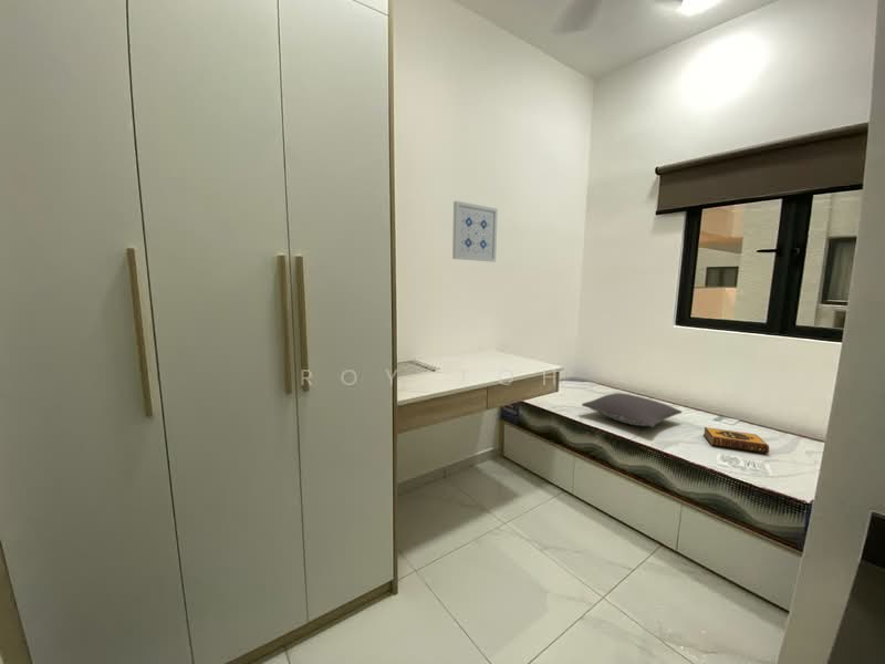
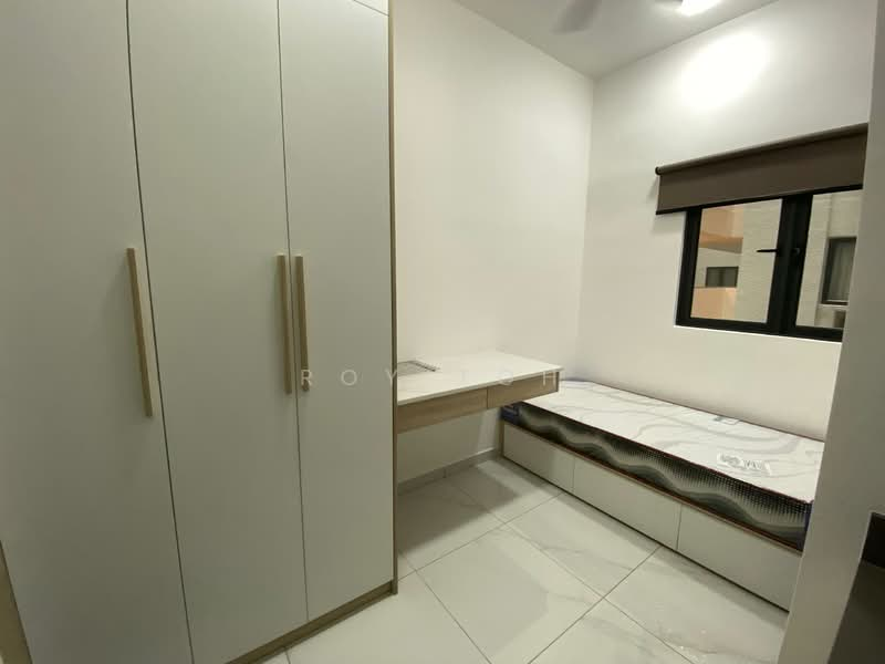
- wall art [451,200,499,263]
- pillow [581,392,684,428]
- hardback book [702,426,770,455]
